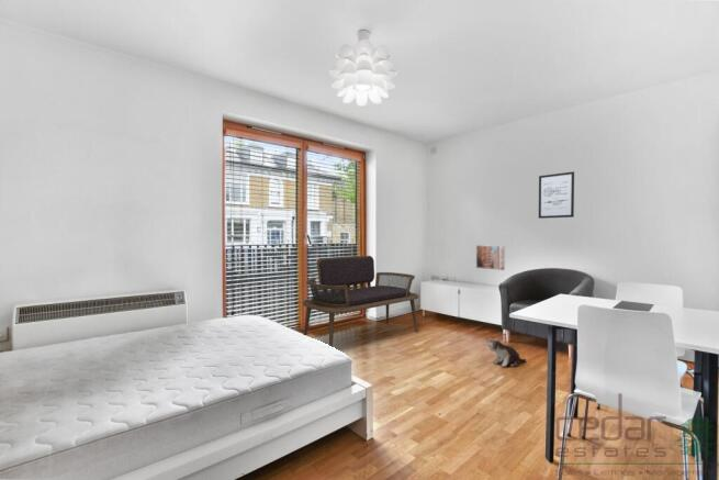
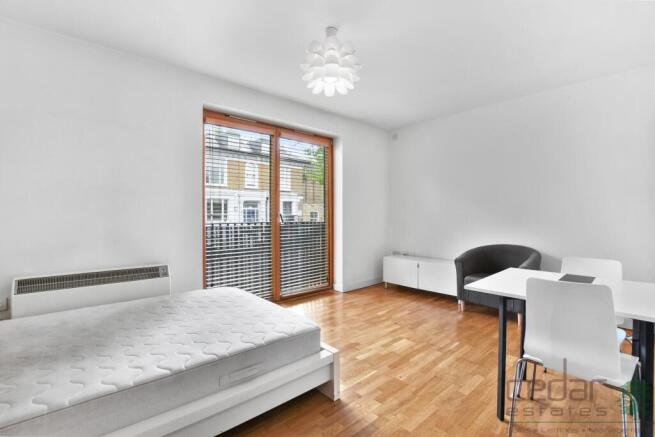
- bench [302,255,419,348]
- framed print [475,244,506,271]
- wall art [538,170,575,220]
- plush toy [484,337,527,368]
